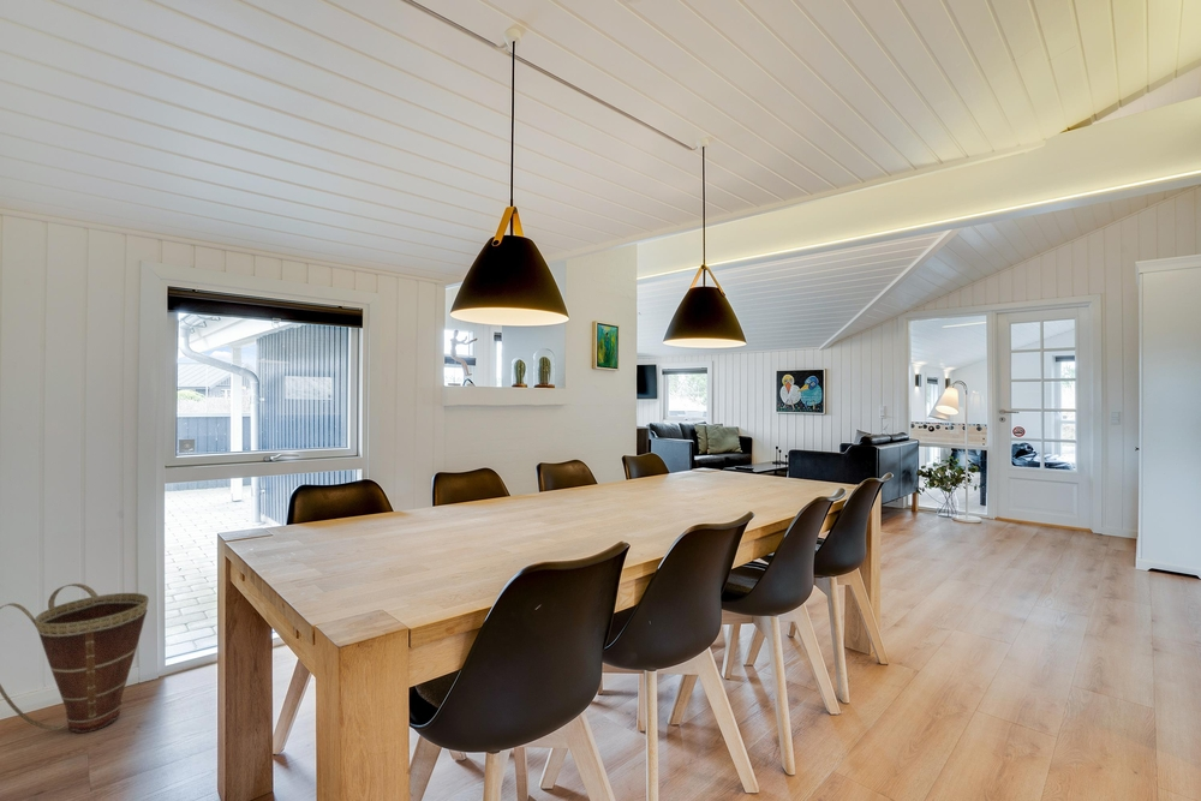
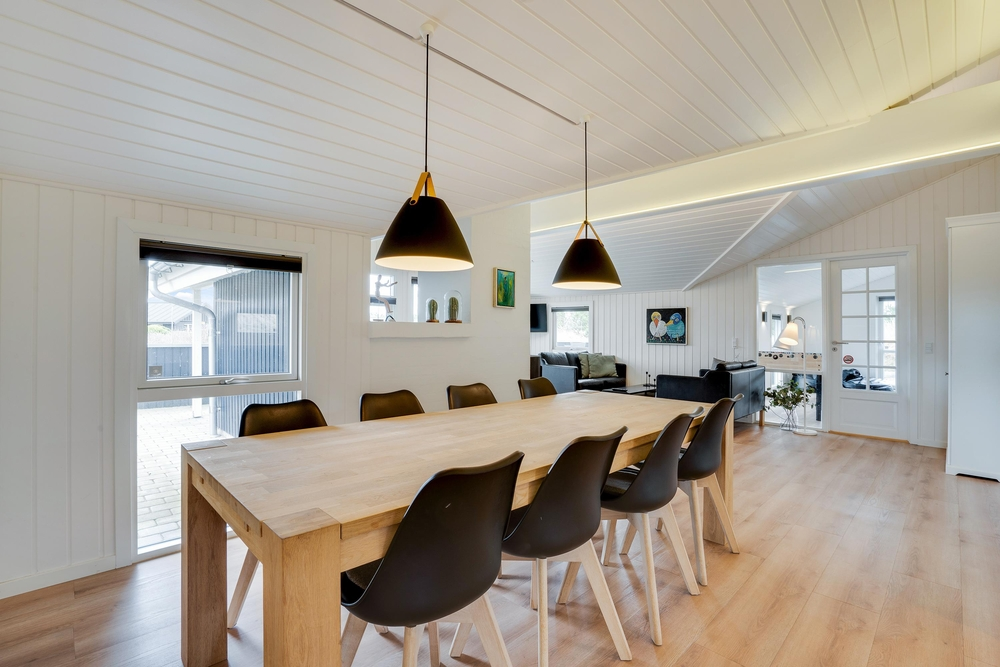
- basket [0,582,150,734]
